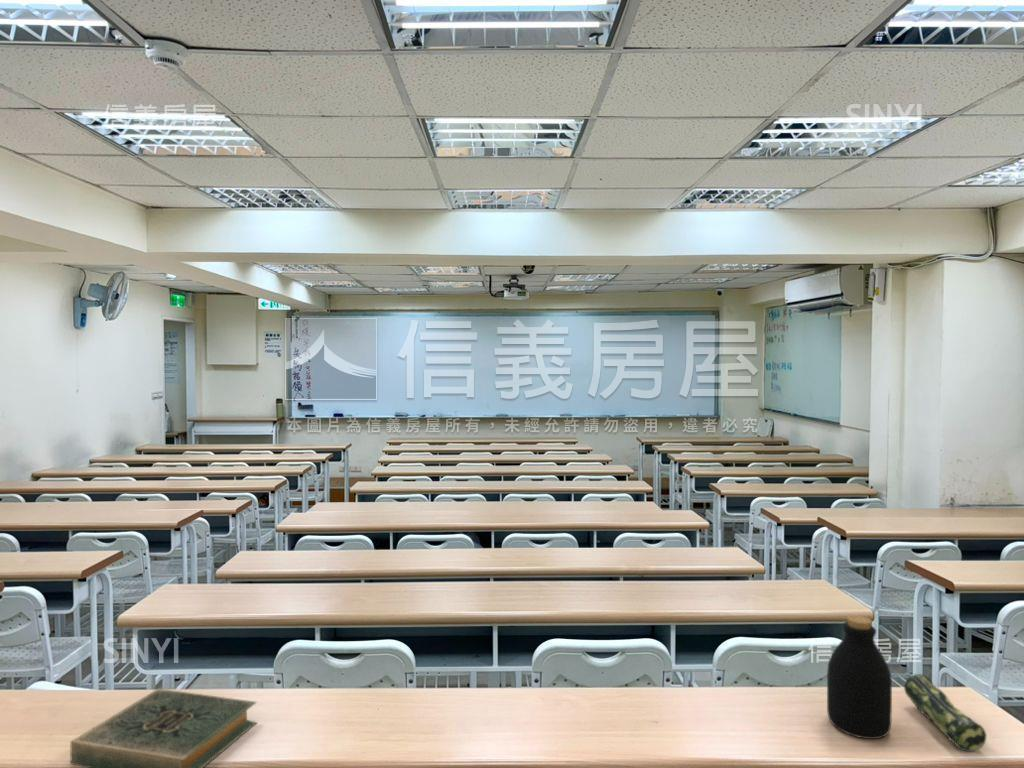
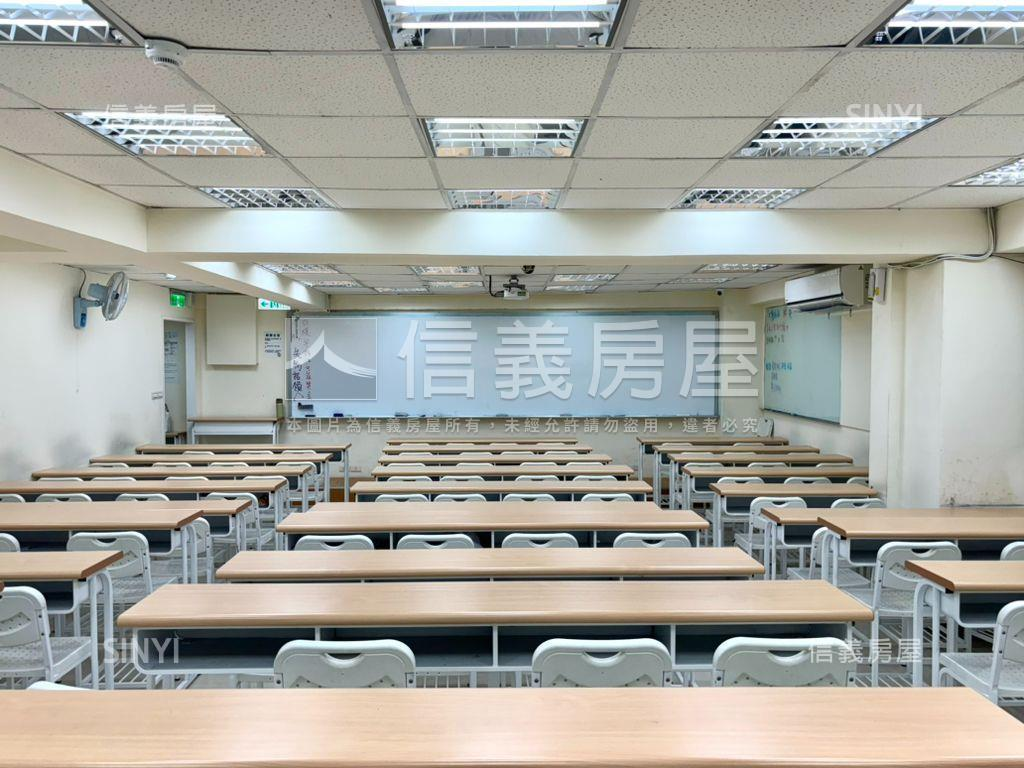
- bottle [826,614,893,740]
- hardback book [70,688,259,768]
- pencil case [903,673,987,753]
